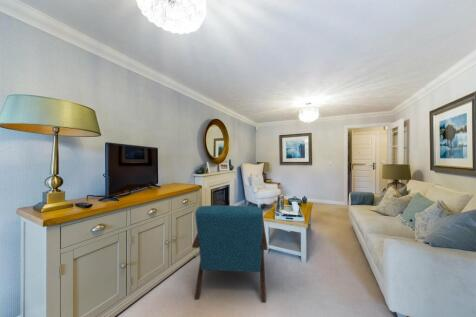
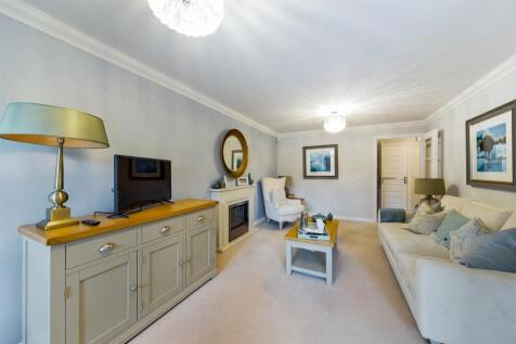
- armchair [191,205,269,303]
